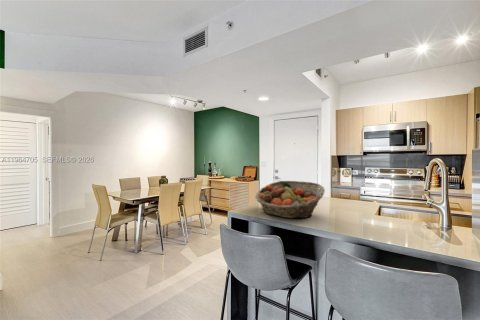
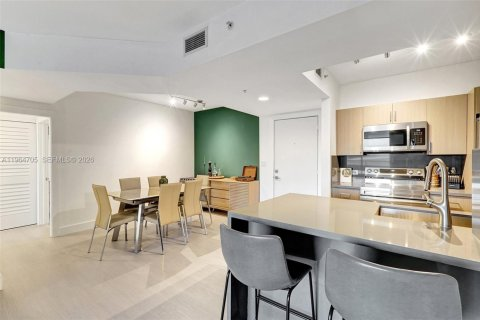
- fruit basket [254,180,326,219]
